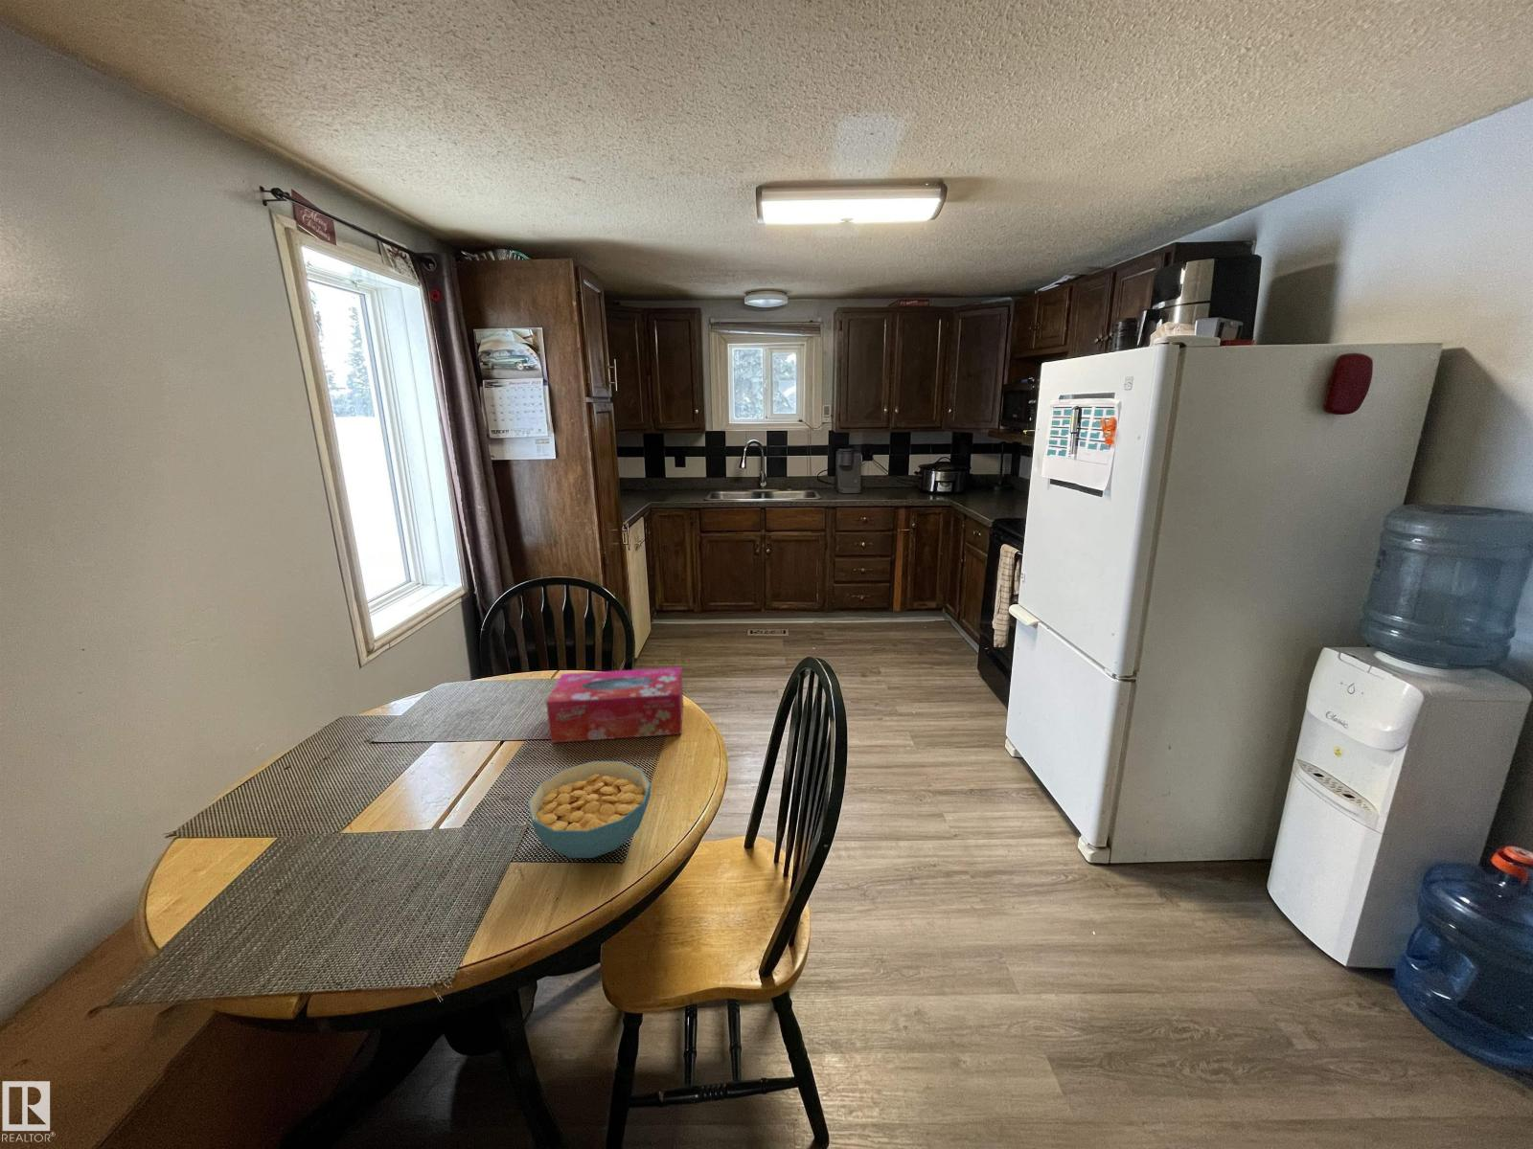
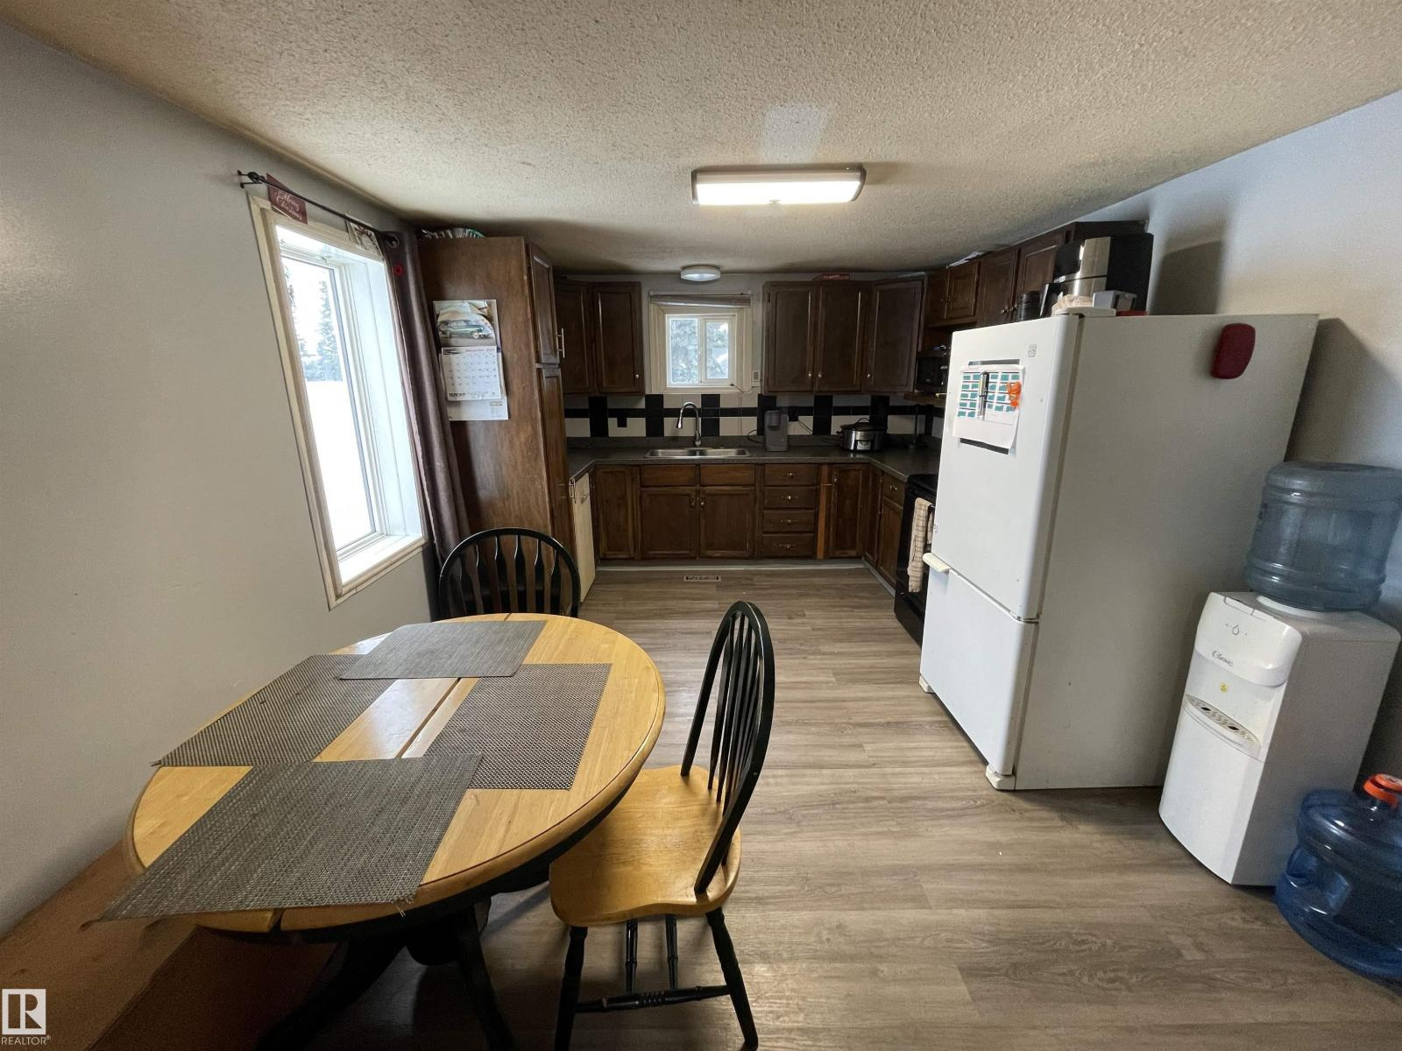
- cereal bowl [526,760,652,859]
- tissue box [546,666,684,743]
